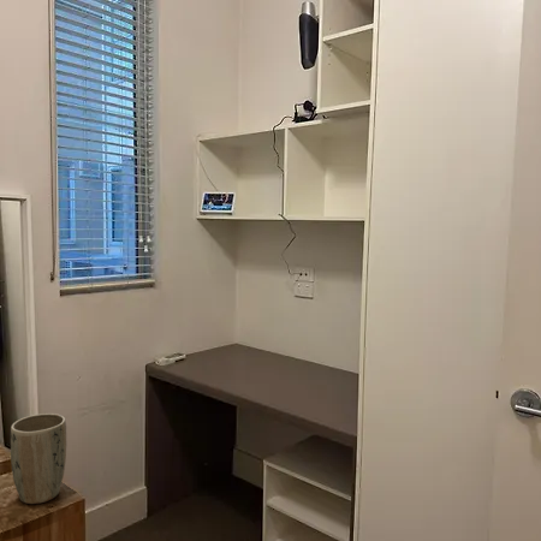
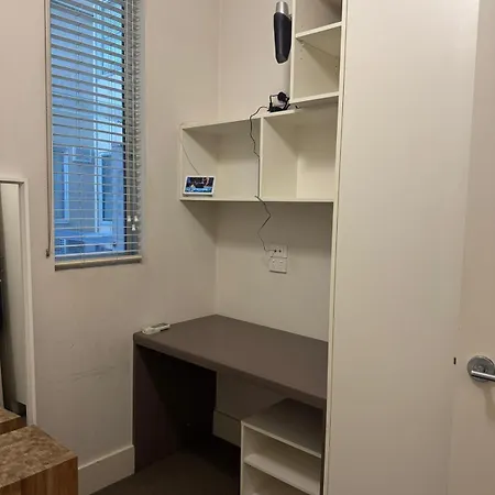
- plant pot [10,412,67,505]
